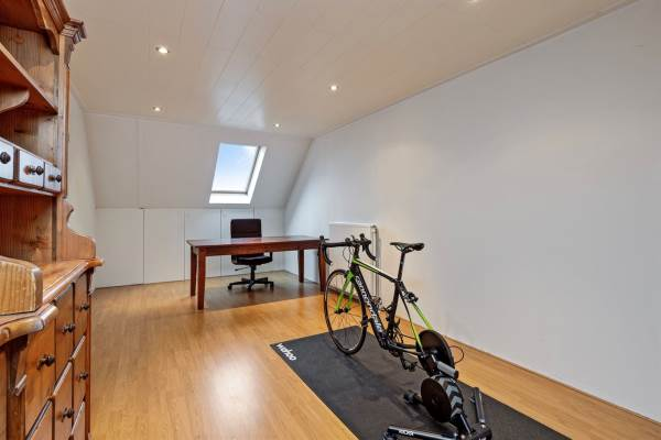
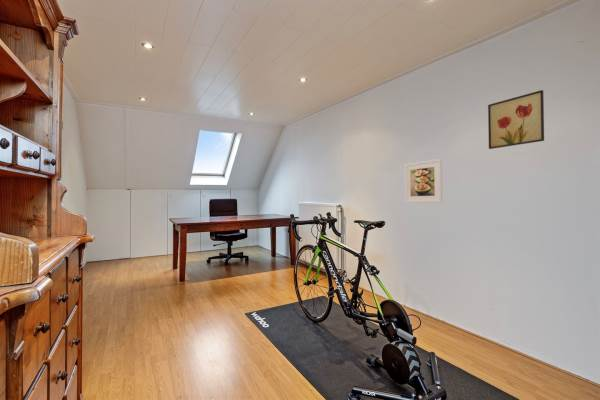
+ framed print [403,158,443,204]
+ wall art [487,89,545,150]
